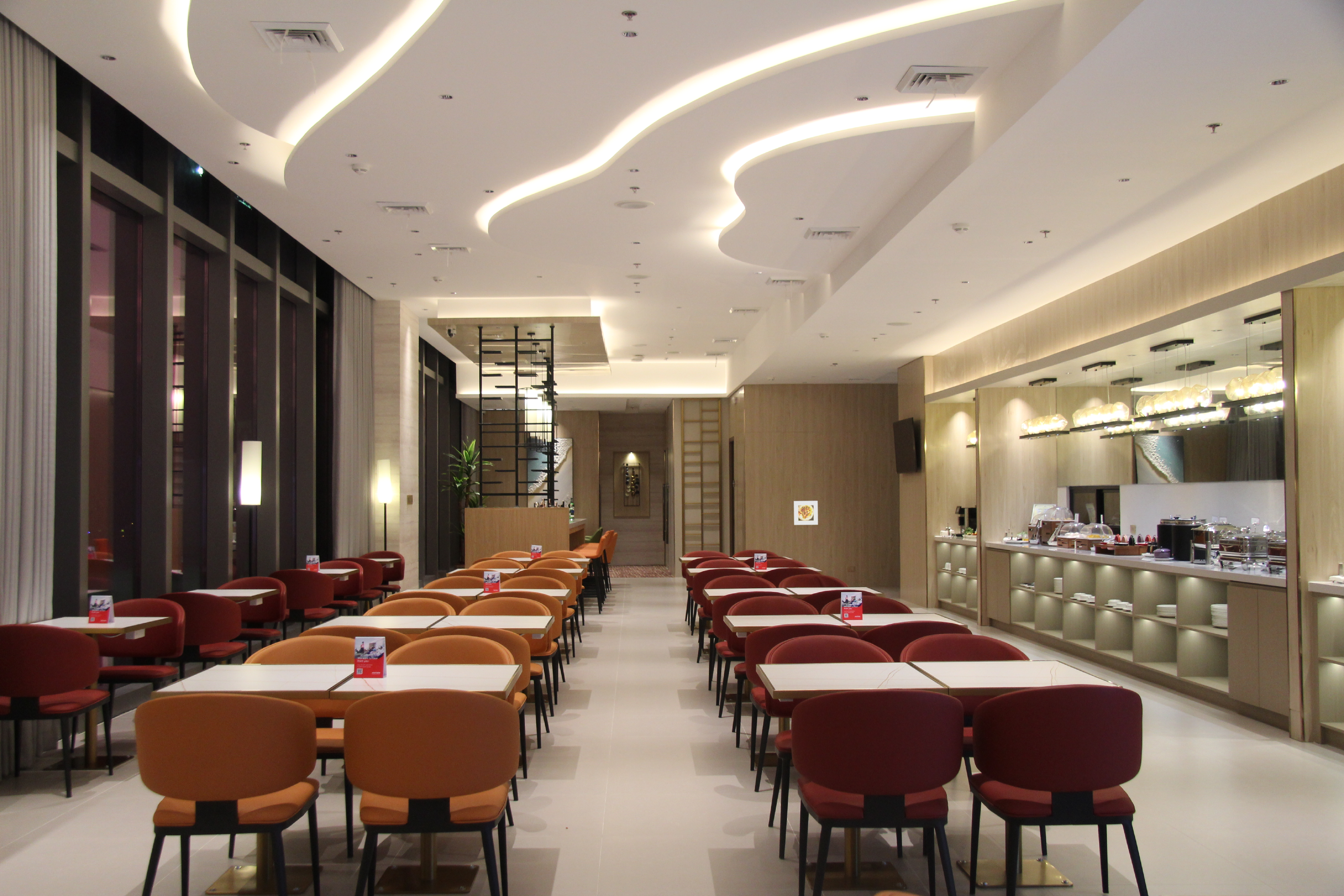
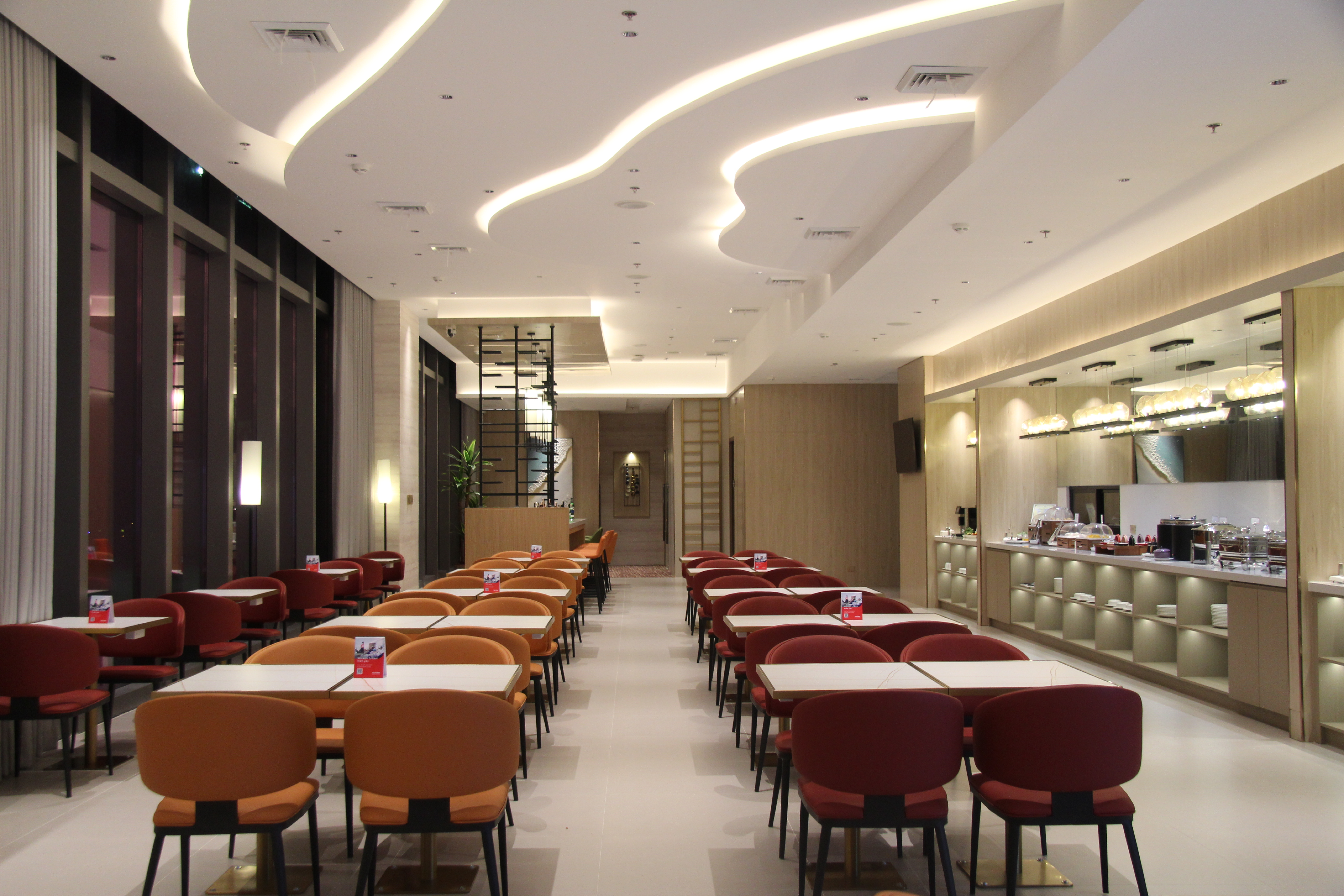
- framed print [793,500,818,525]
